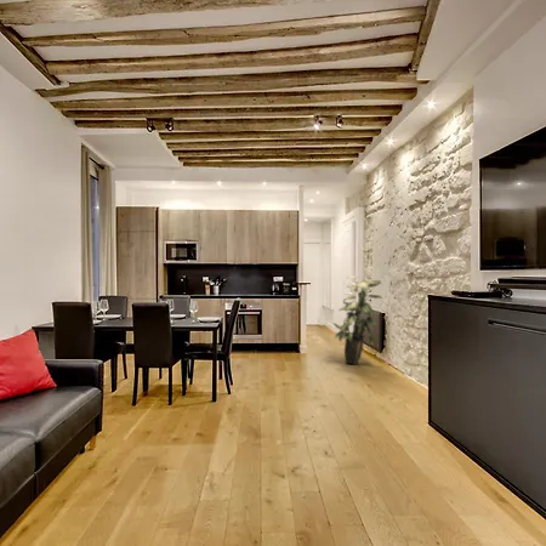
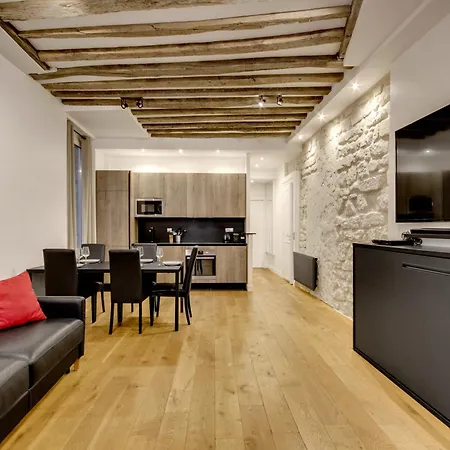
- indoor plant [332,274,383,366]
